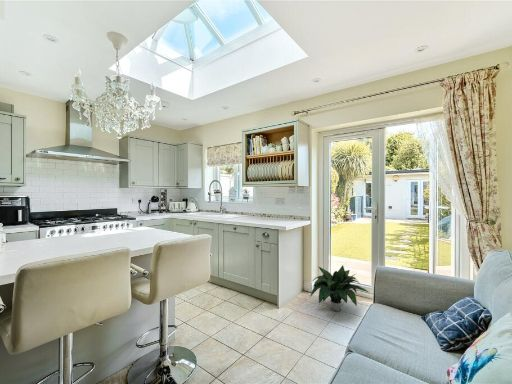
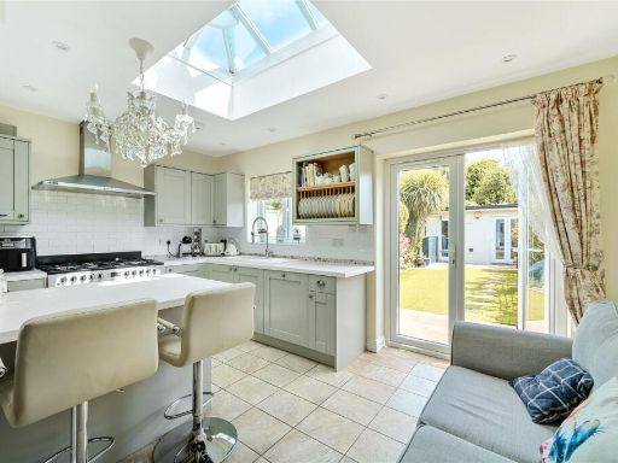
- potted plant [309,264,371,312]
